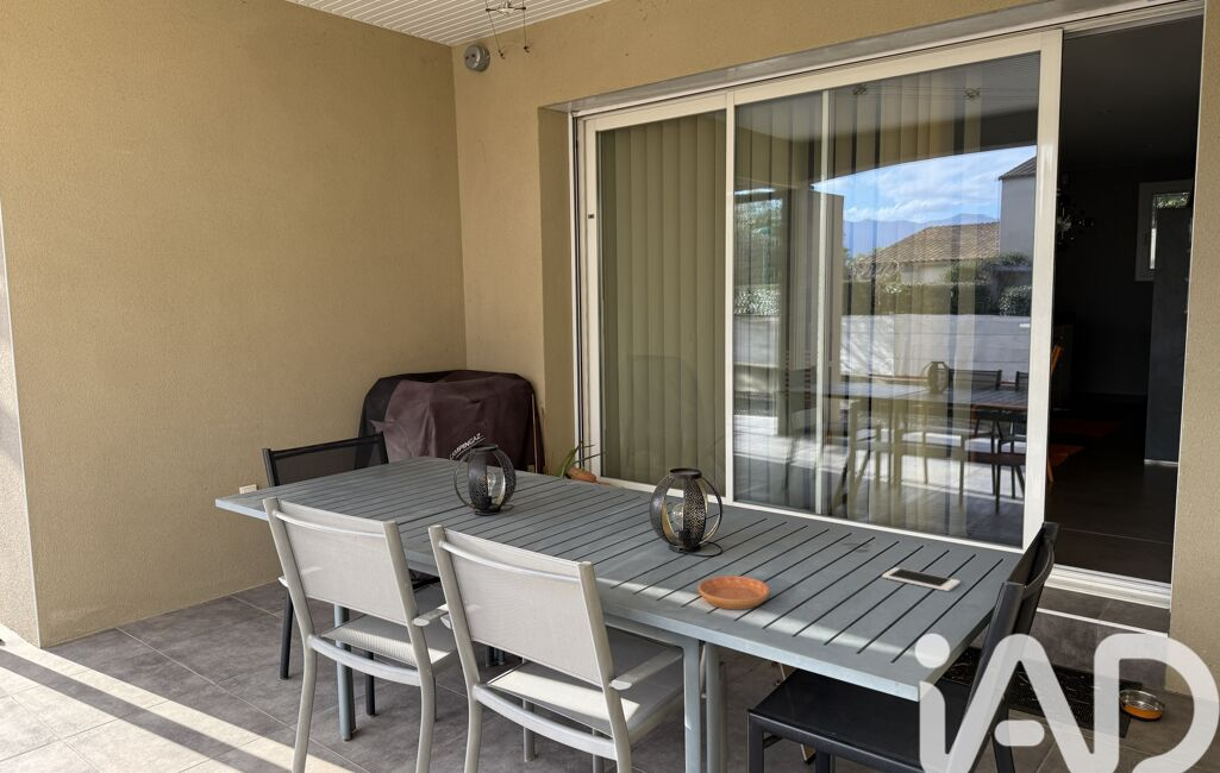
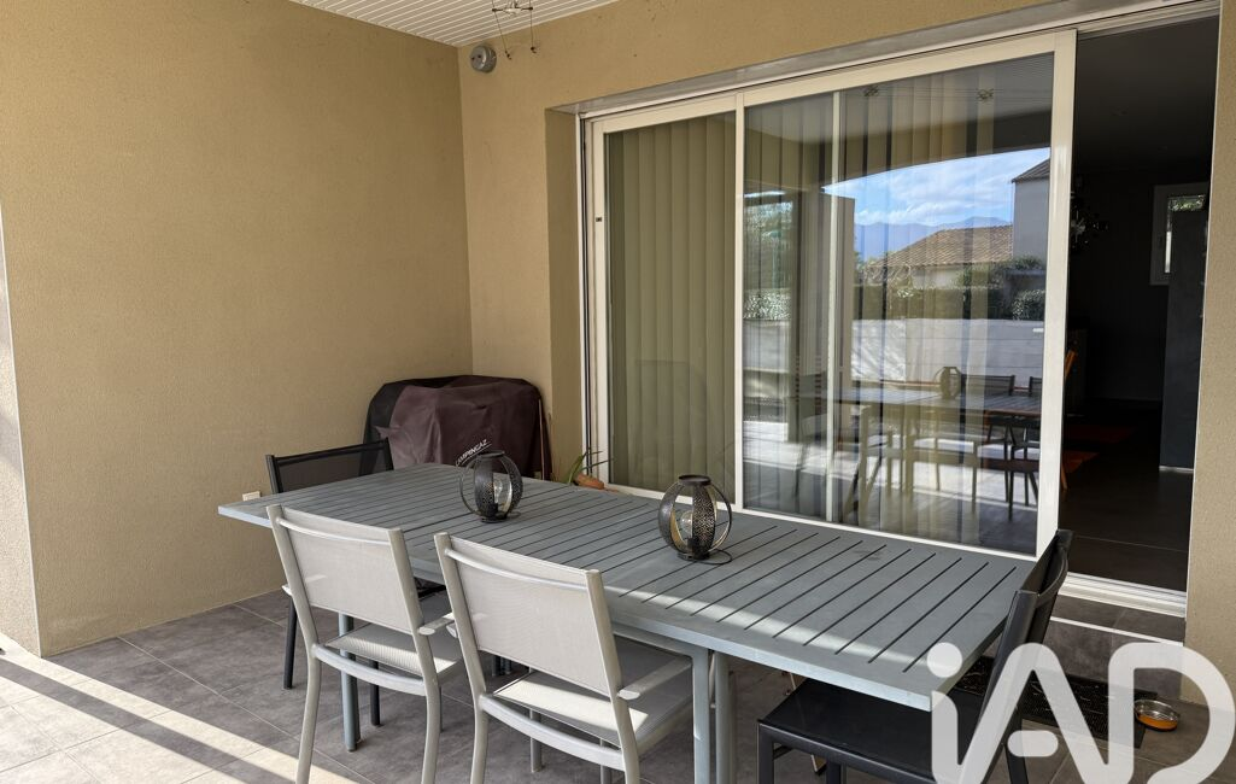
- cell phone [881,566,962,592]
- saucer [697,574,771,610]
